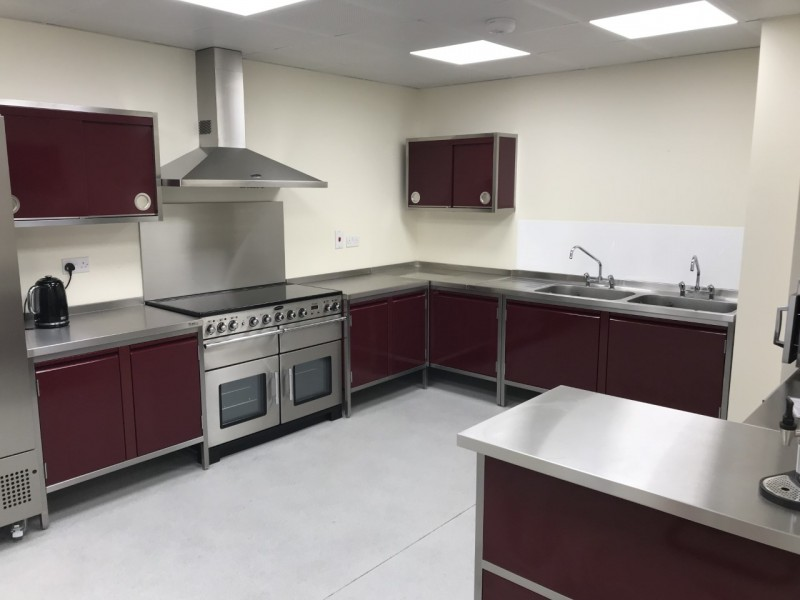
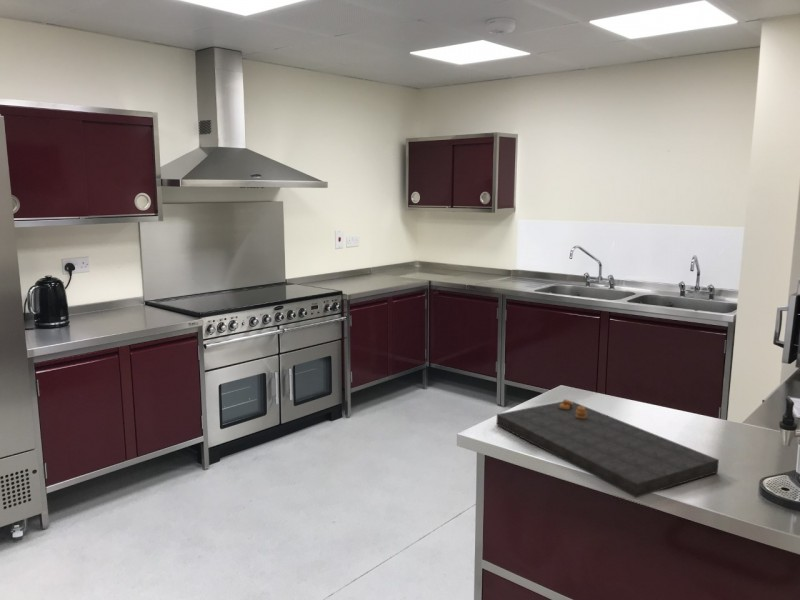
+ cutting board [496,398,720,499]
